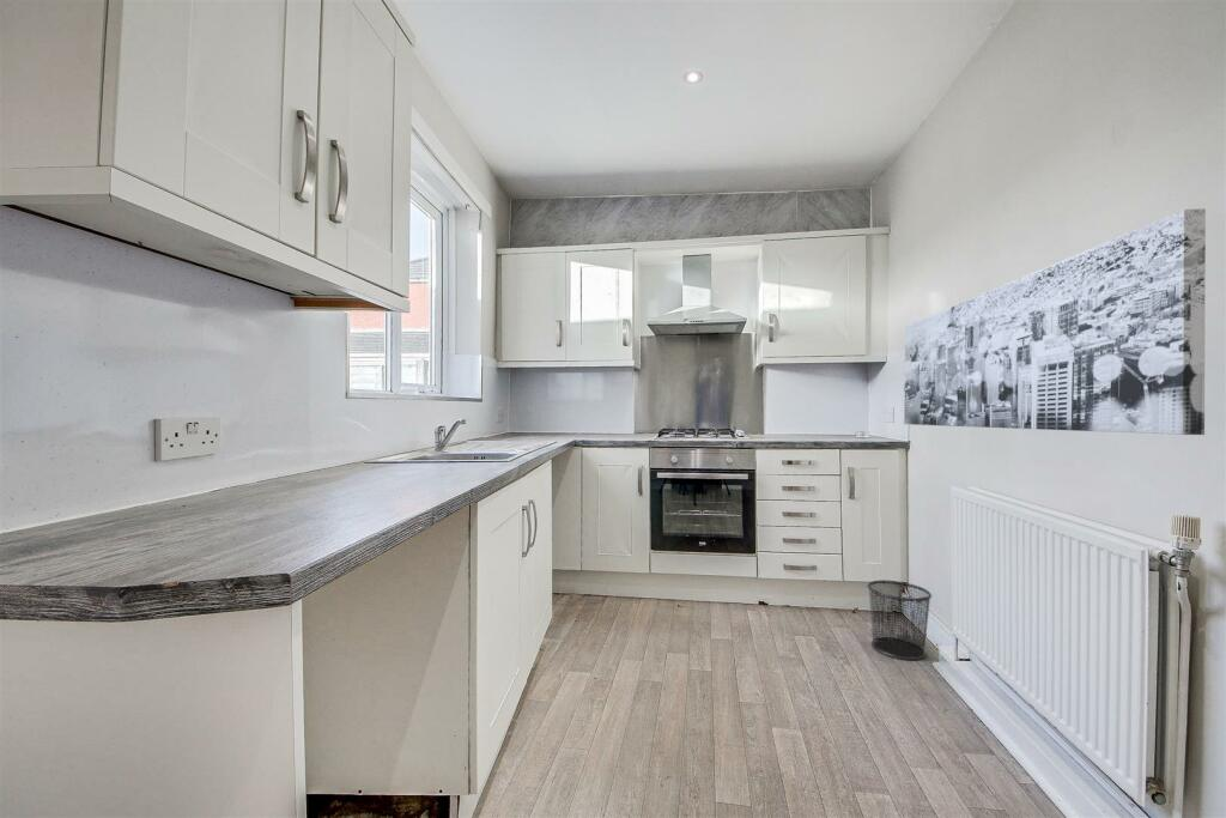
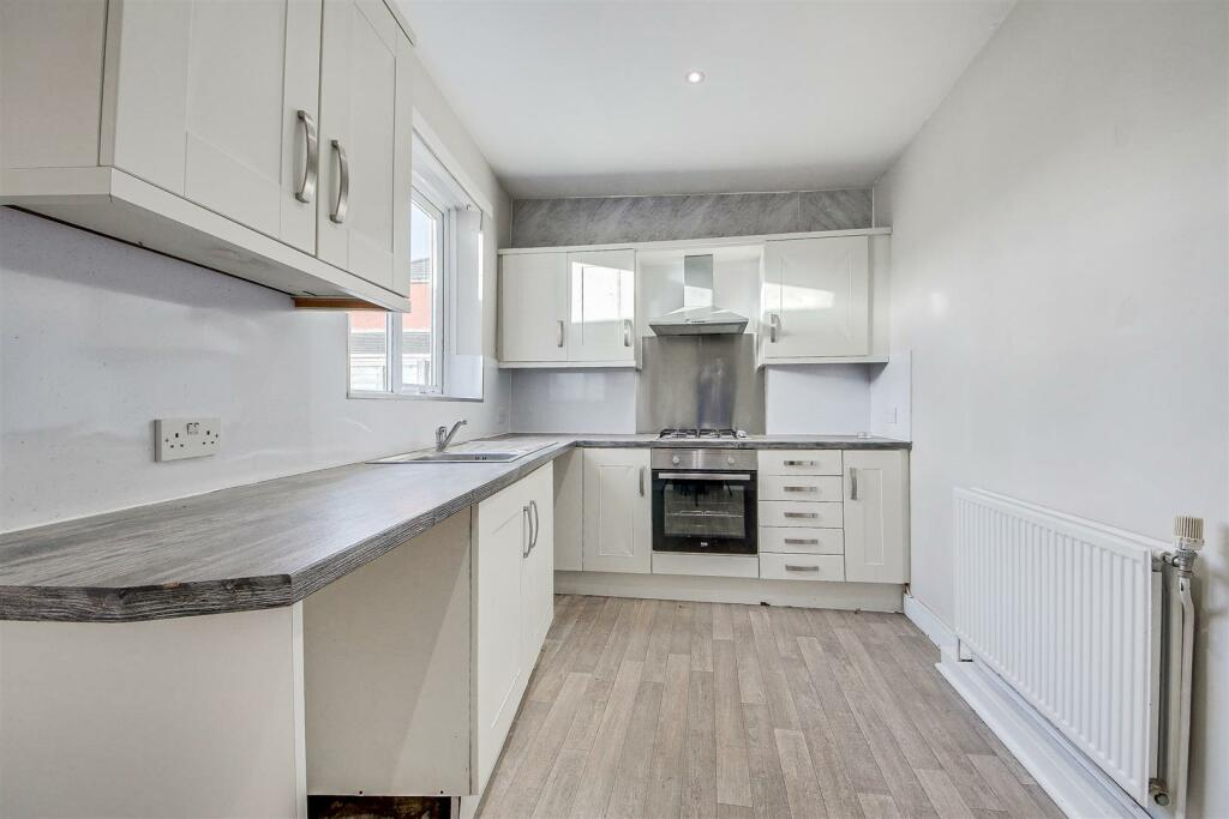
- waste bin [867,578,933,661]
- wall art [903,207,1207,436]
